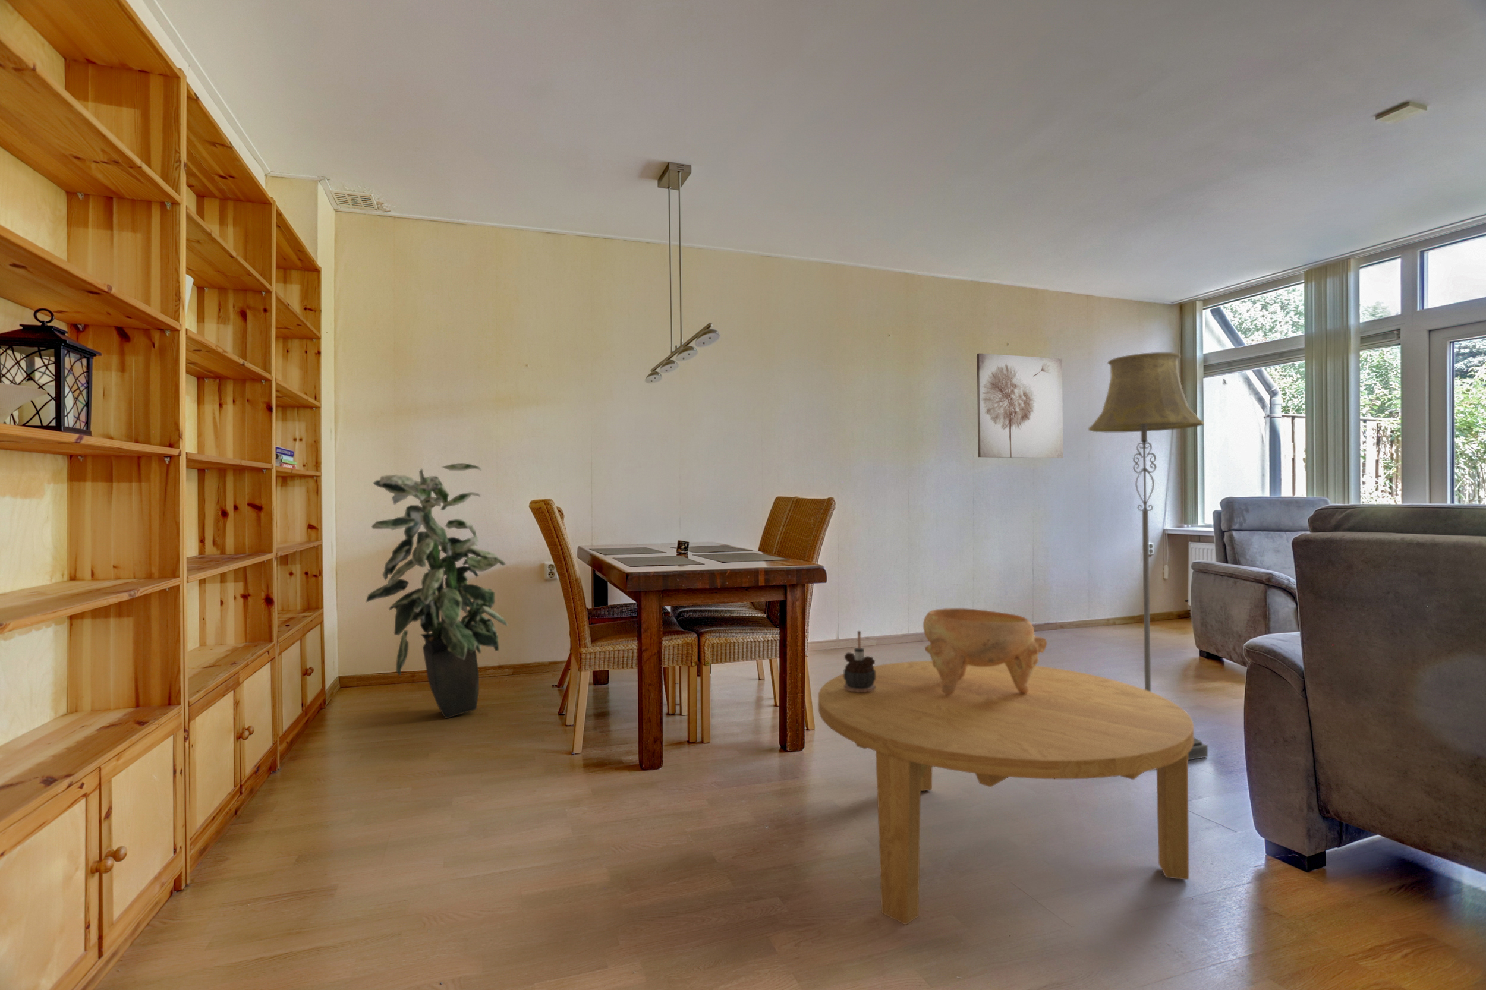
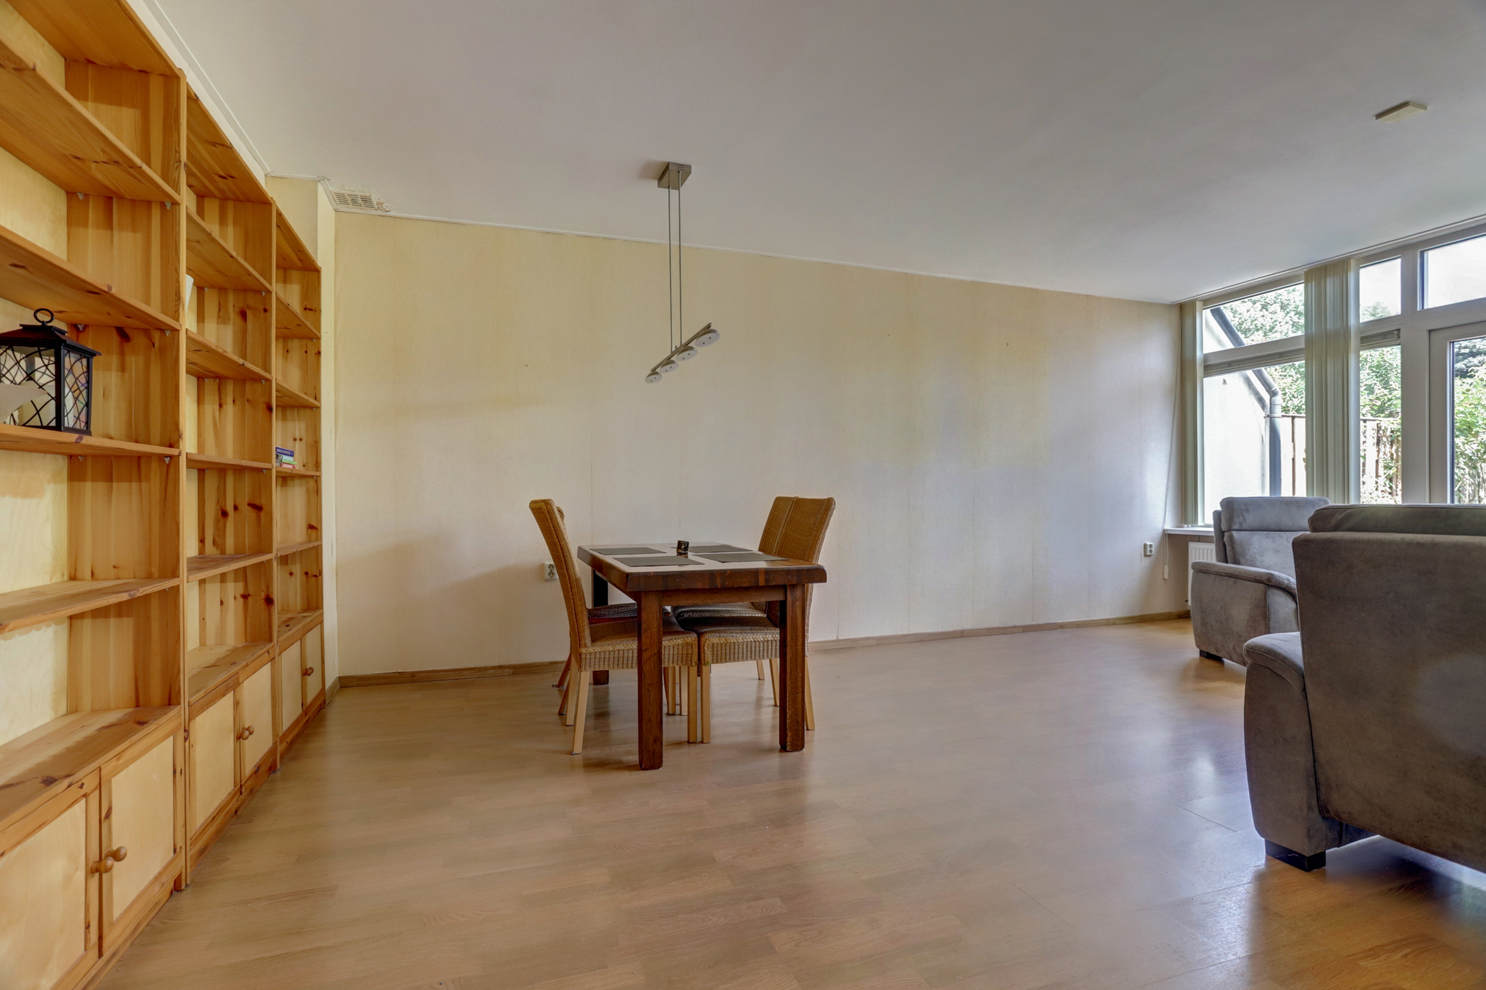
- floor lamp [1088,351,1209,760]
- coffee table [818,661,1194,925]
- indoor plant [365,462,509,719]
- wall art [976,352,1064,459]
- decorative bowl [923,608,1047,695]
- candle [843,631,875,693]
